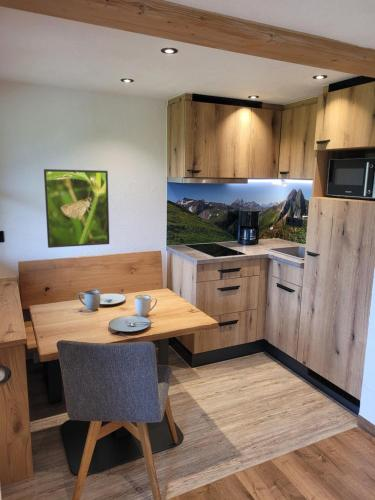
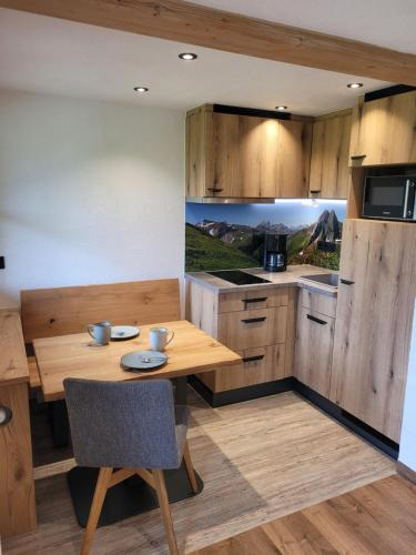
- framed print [43,168,110,249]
